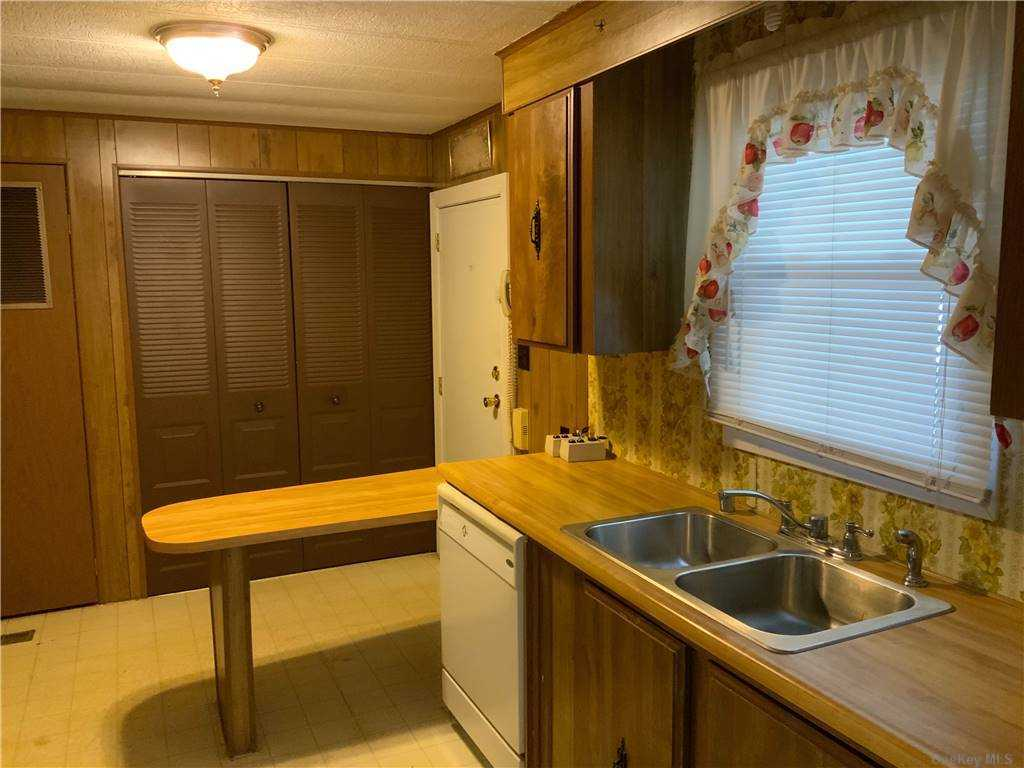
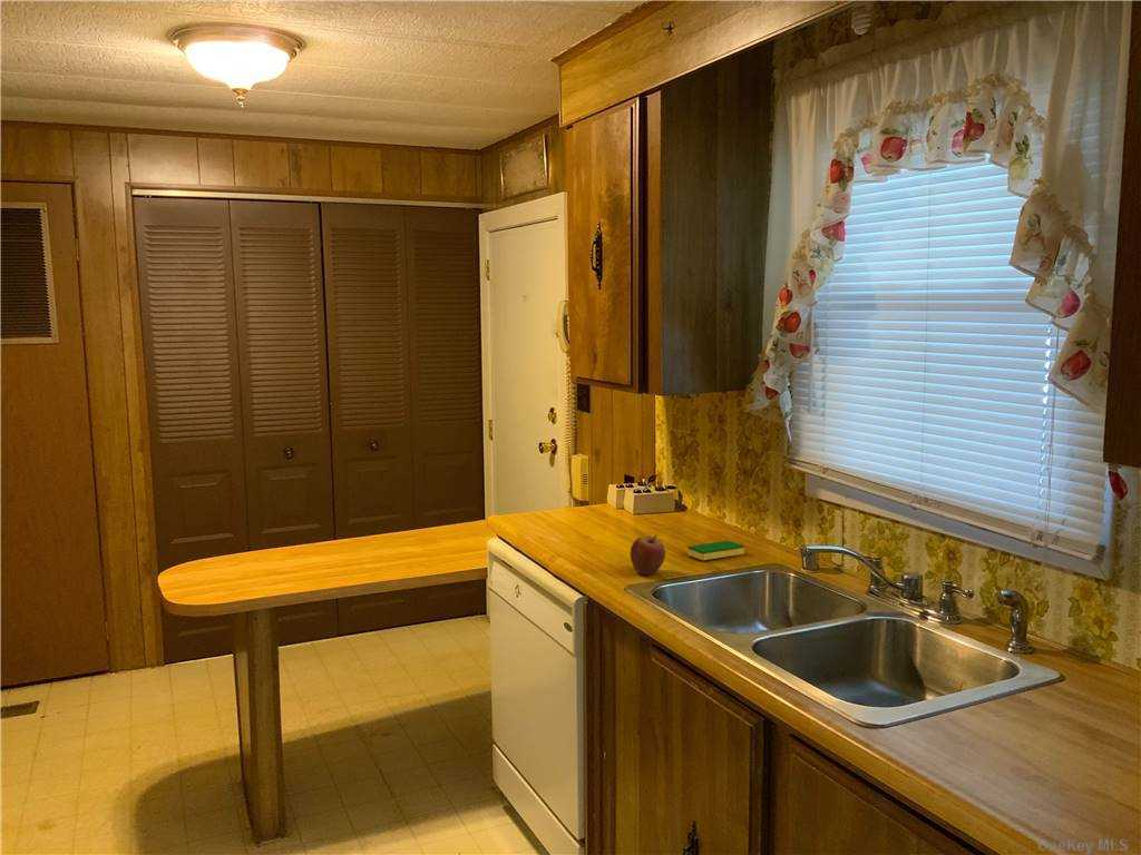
+ dish sponge [686,540,745,561]
+ apple [630,534,666,576]
